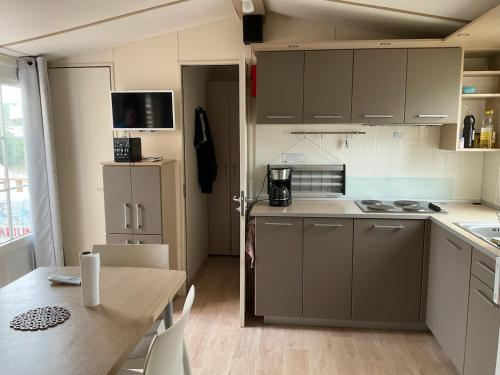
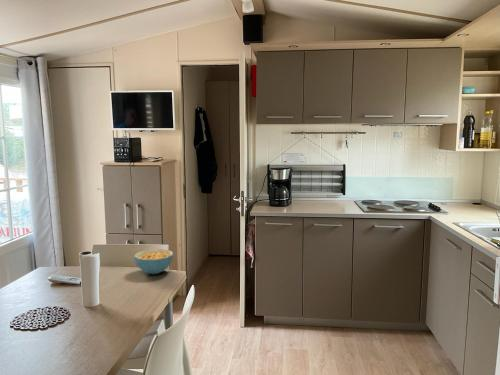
+ cereal bowl [133,248,174,275]
